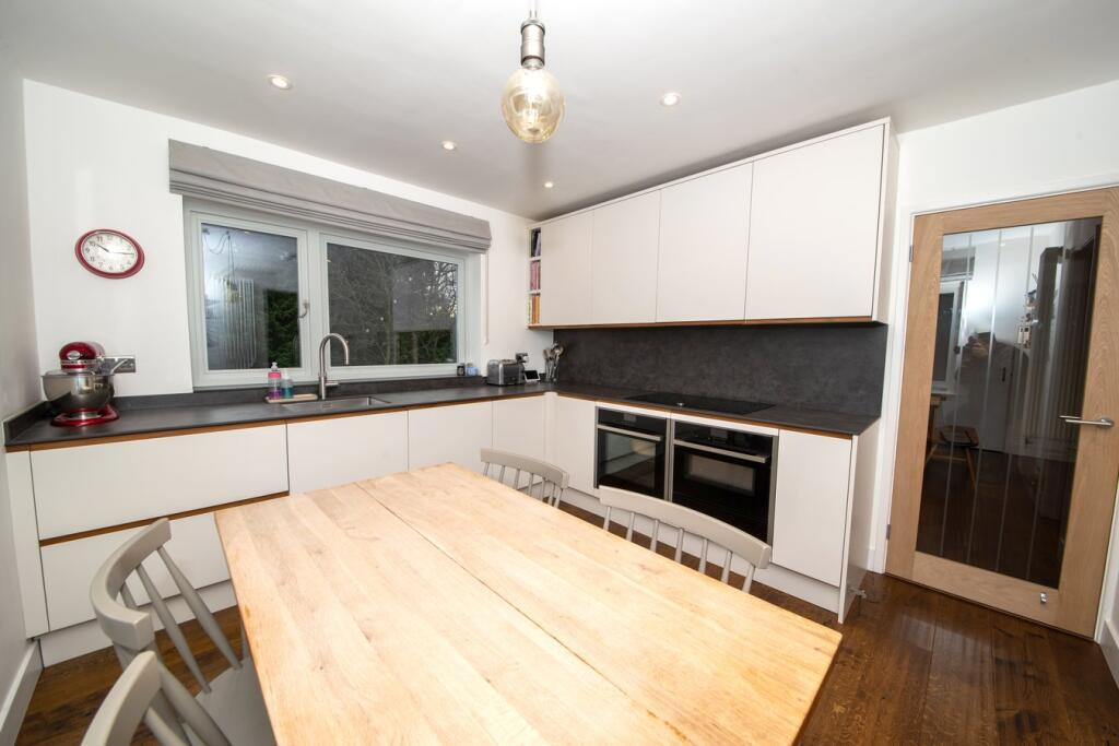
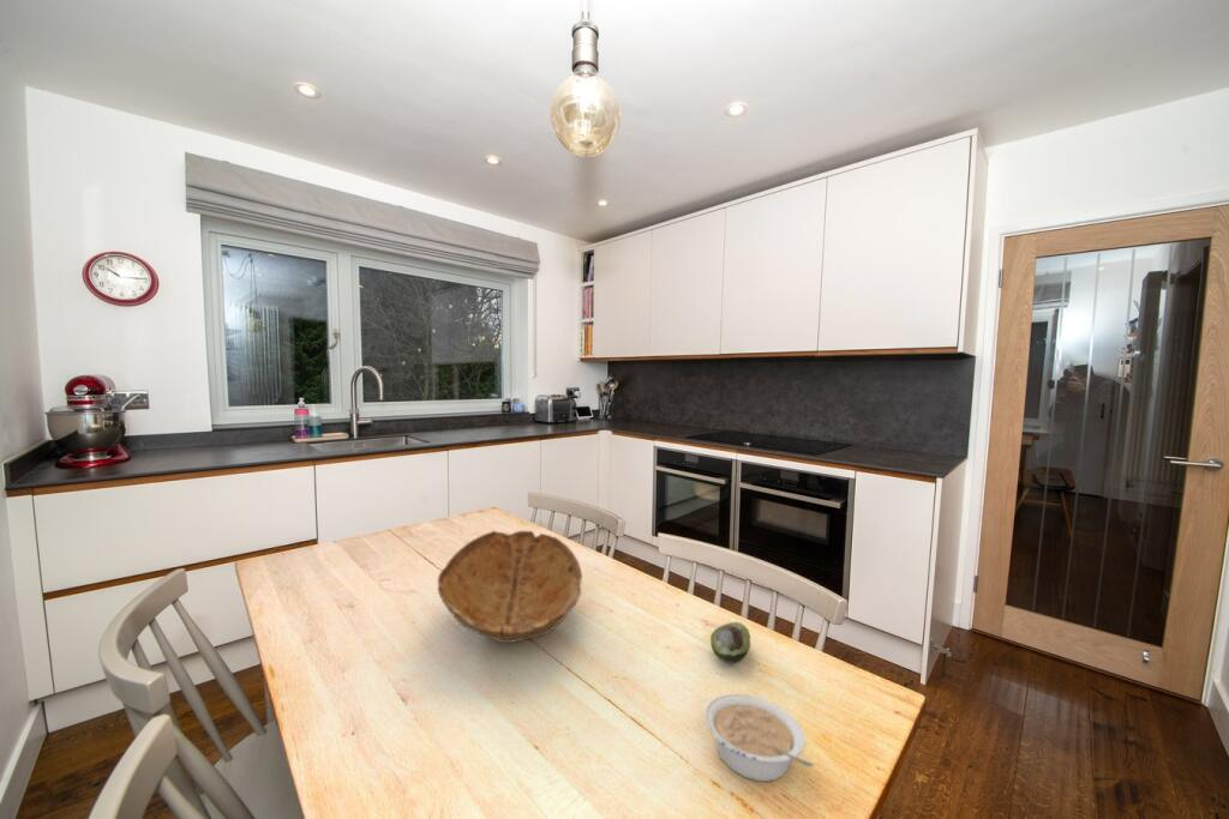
+ wooden bowl [437,530,583,644]
+ fruit [709,621,751,664]
+ legume [703,693,815,783]
